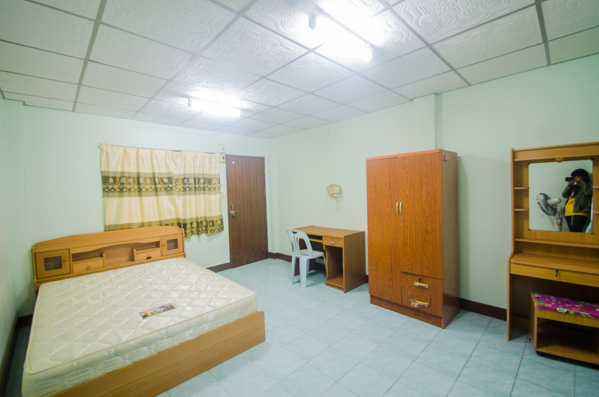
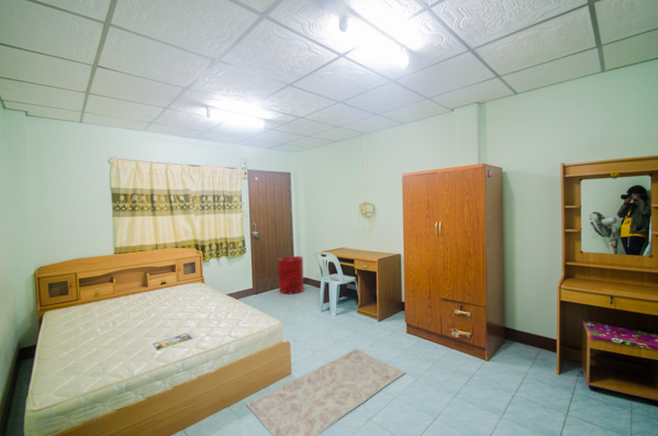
+ rug [245,348,406,436]
+ laundry hamper [277,255,305,294]
